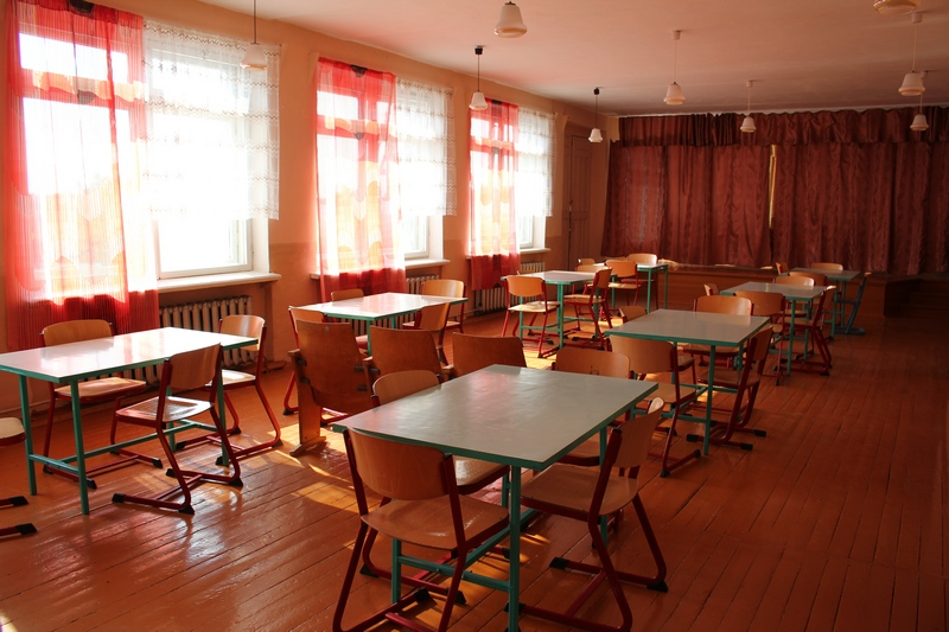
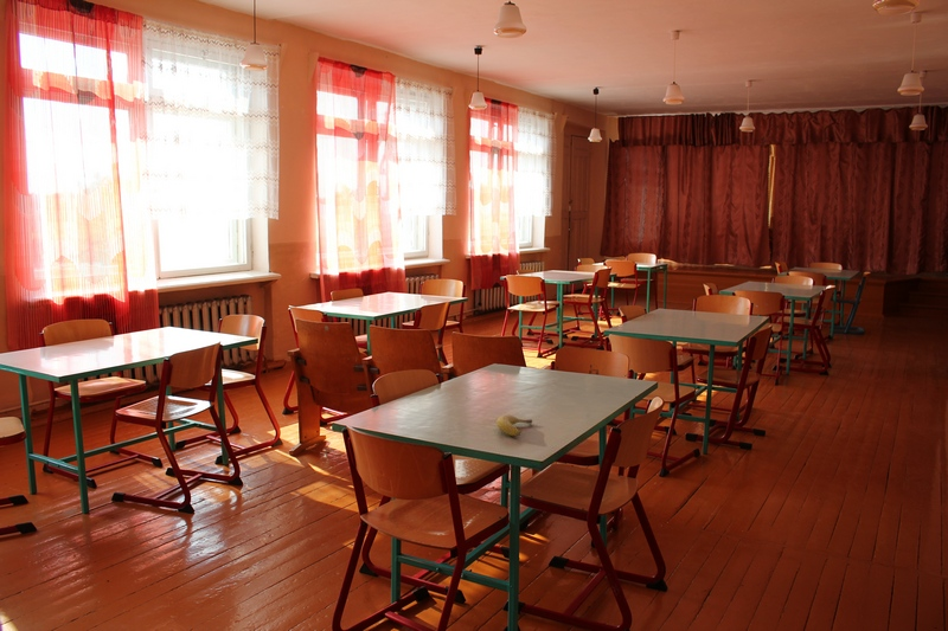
+ fruit [495,413,533,437]
